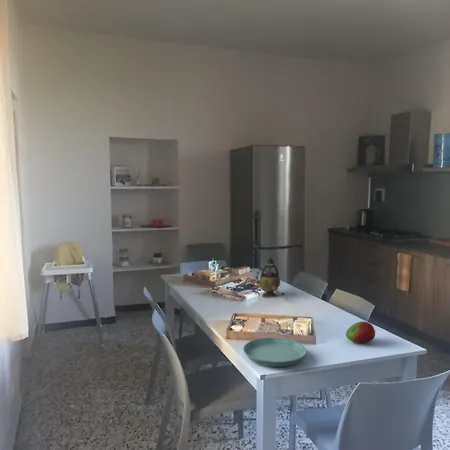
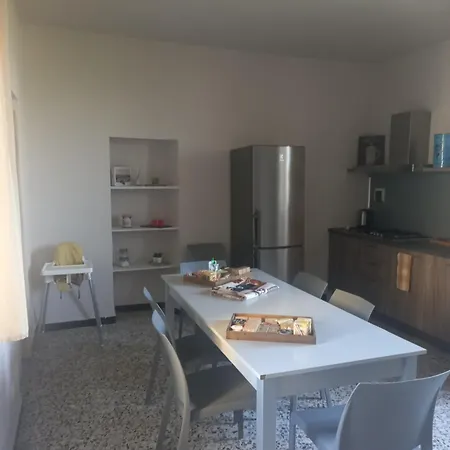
- teapot [255,255,286,299]
- fruit [345,321,376,344]
- saucer [242,337,307,368]
